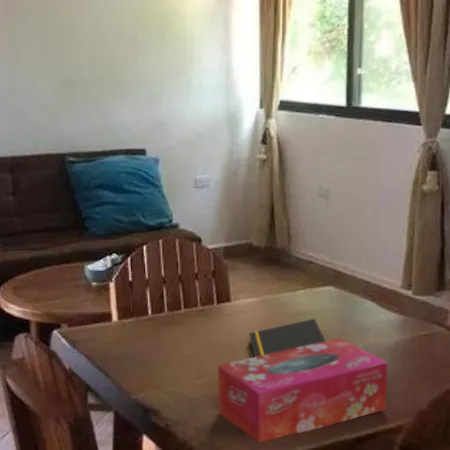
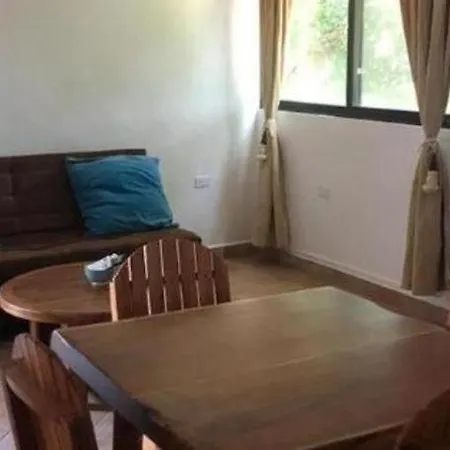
- notepad [248,318,326,357]
- tissue box [217,337,388,443]
